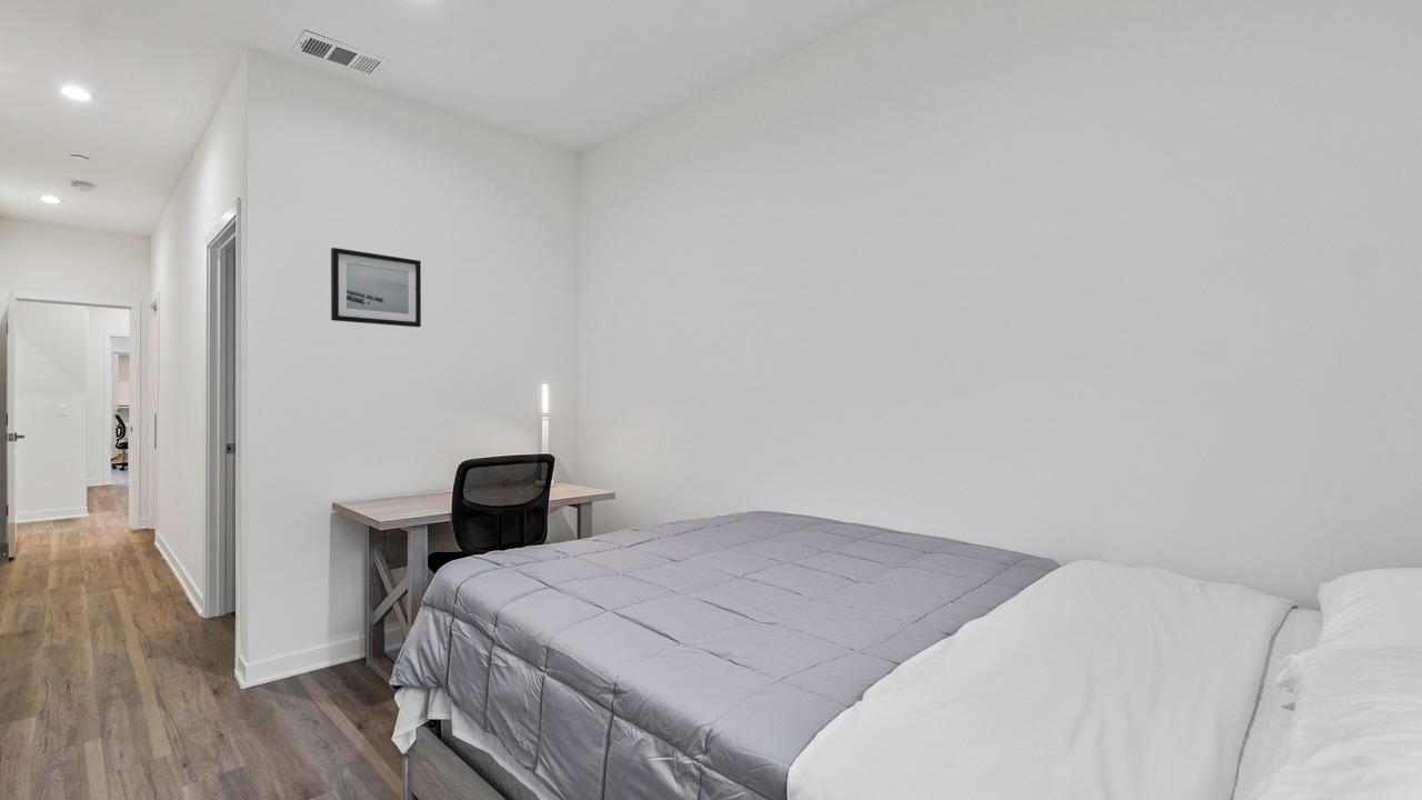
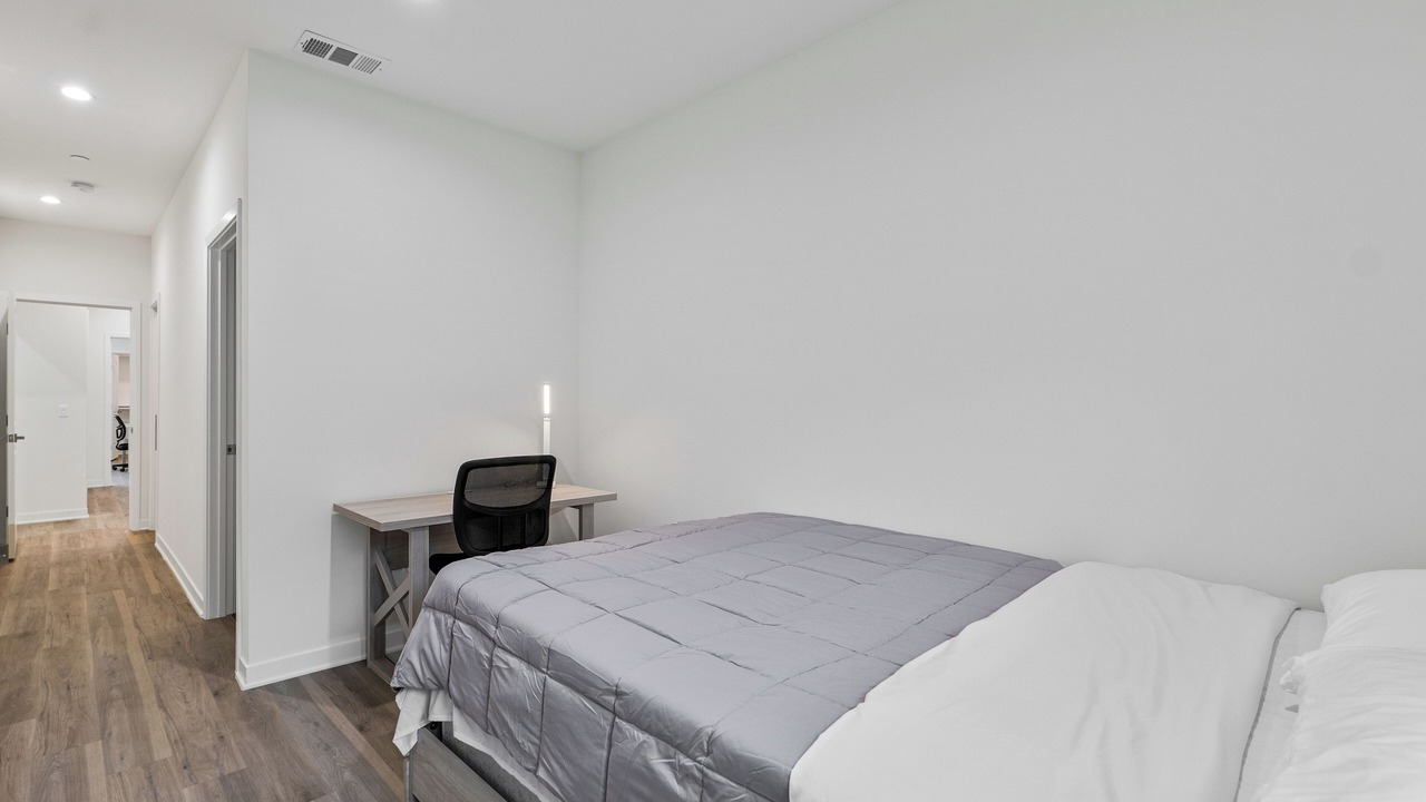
- wall art [330,247,422,328]
